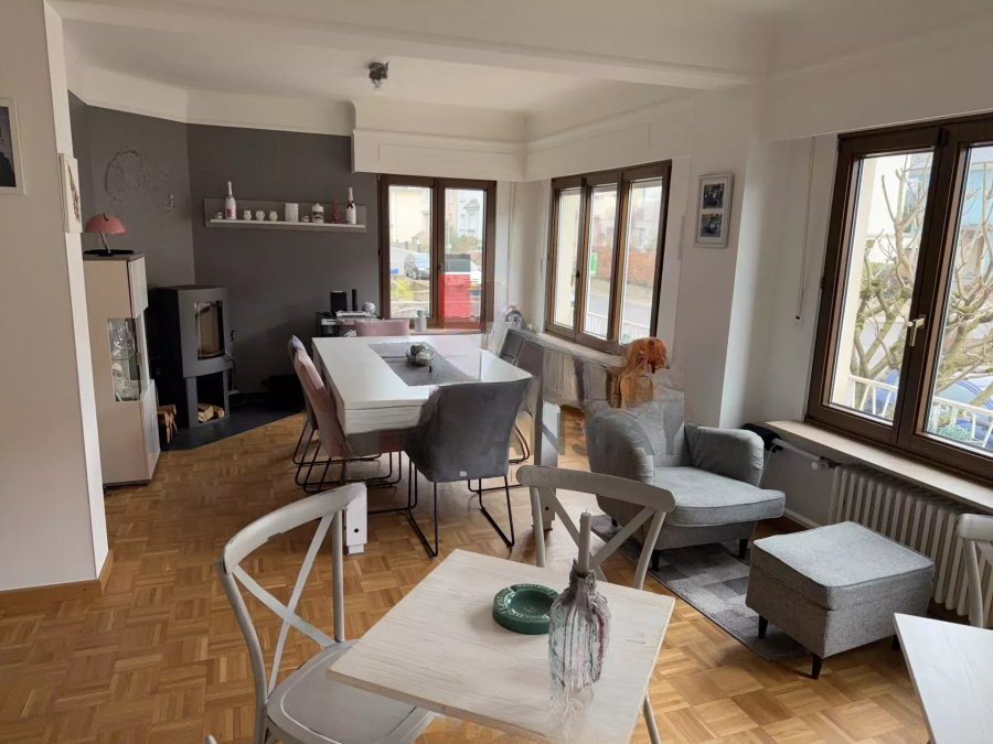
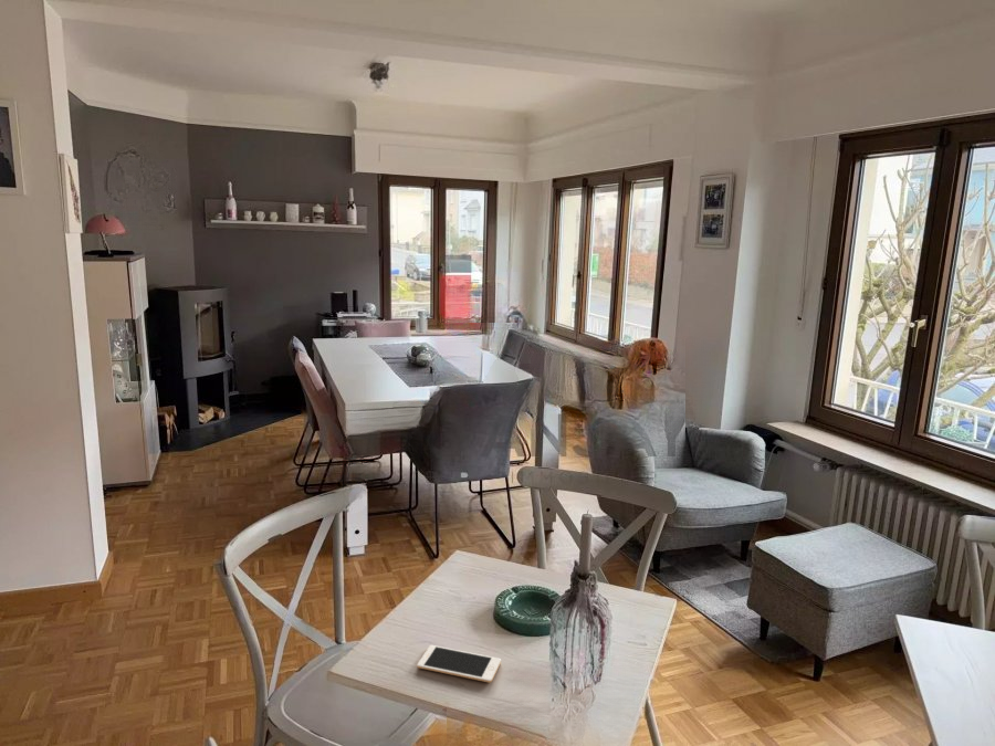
+ cell phone [416,644,502,684]
